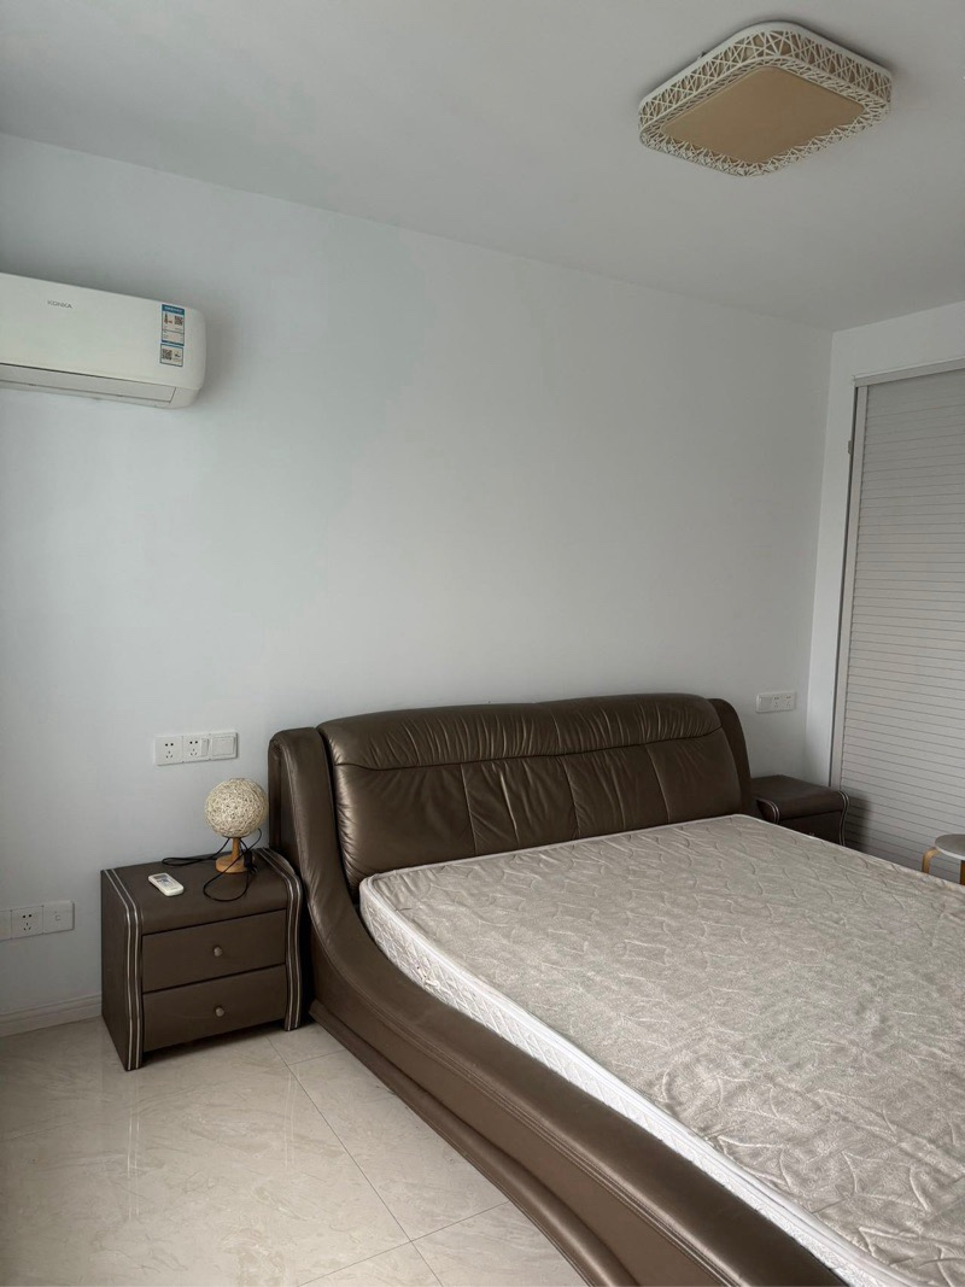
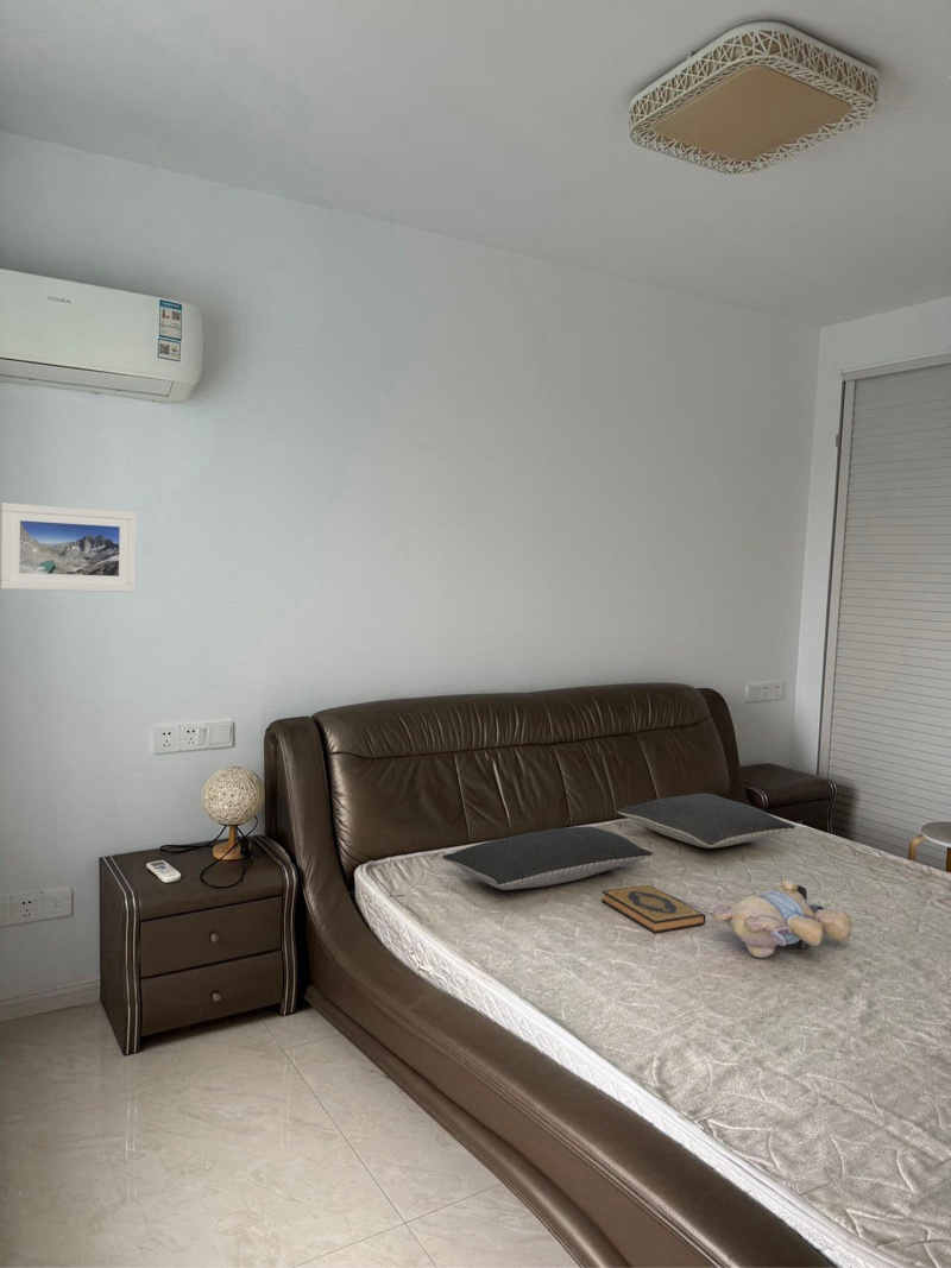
+ pillow [616,793,796,850]
+ teddy bear [711,878,852,959]
+ hardback book [600,884,706,934]
+ pillow [441,825,655,891]
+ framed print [0,501,138,593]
